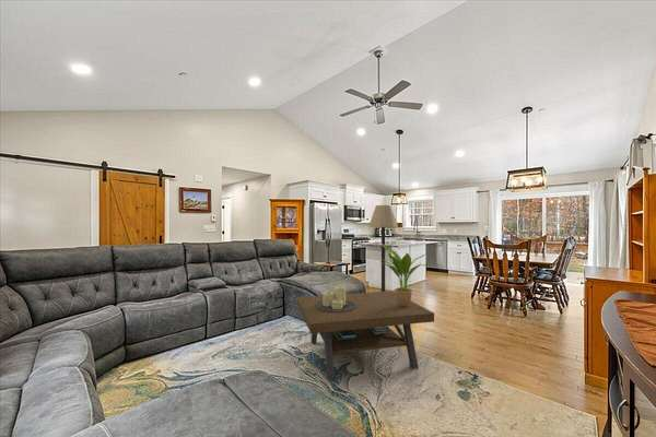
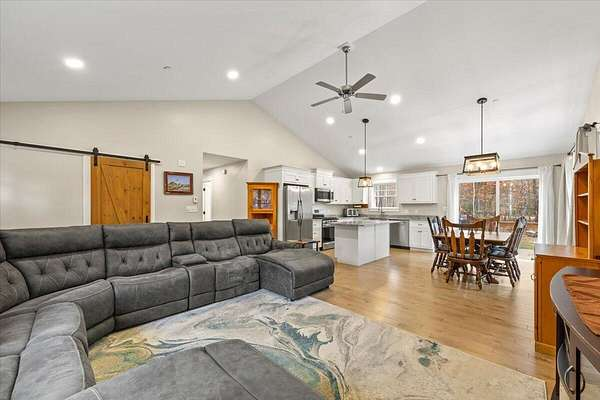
- coffee table [296,285,435,381]
- floor lamp [367,204,399,292]
- potted plant [379,241,432,307]
